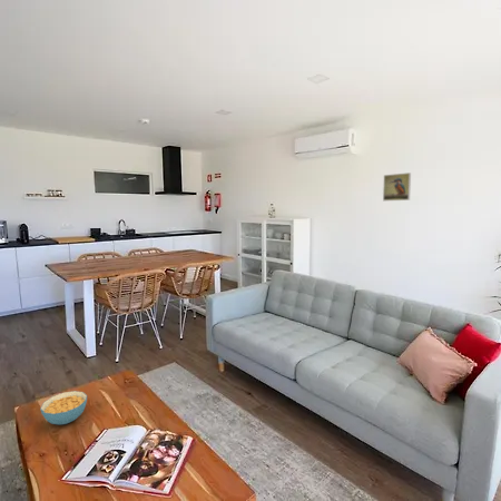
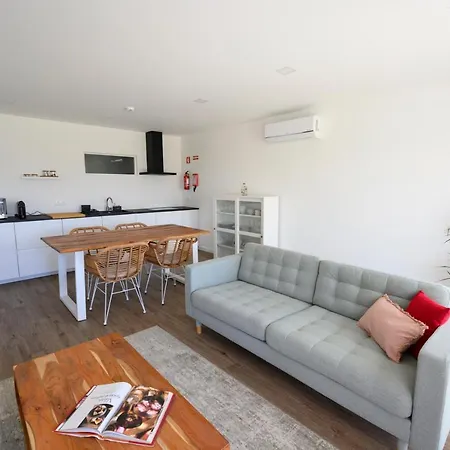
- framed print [382,171,412,202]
- cereal bowl [39,390,88,425]
